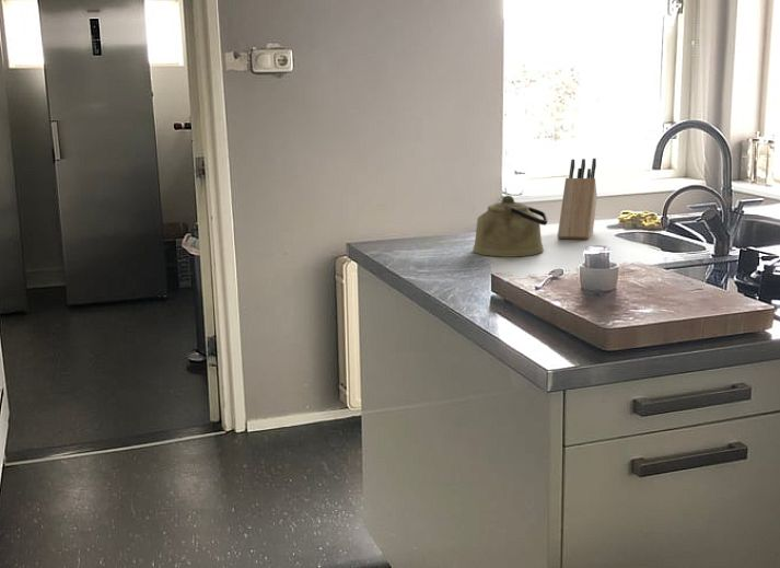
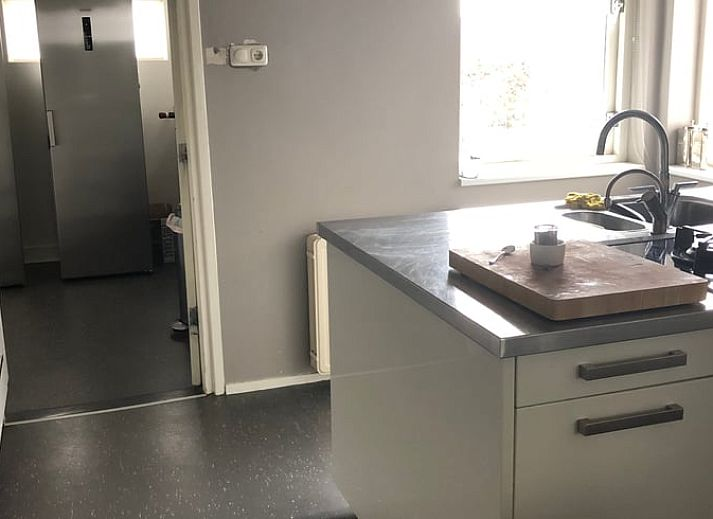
- knife block [557,158,598,241]
- kettle [472,195,549,258]
